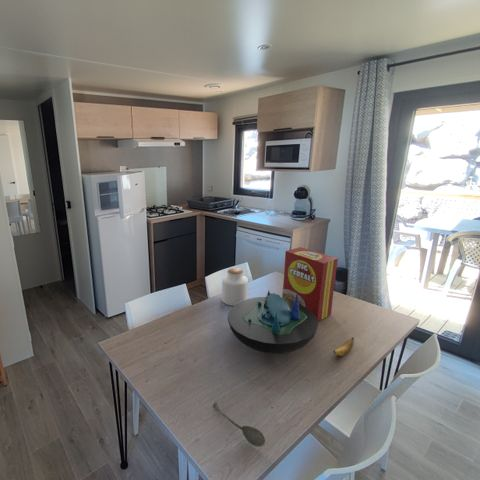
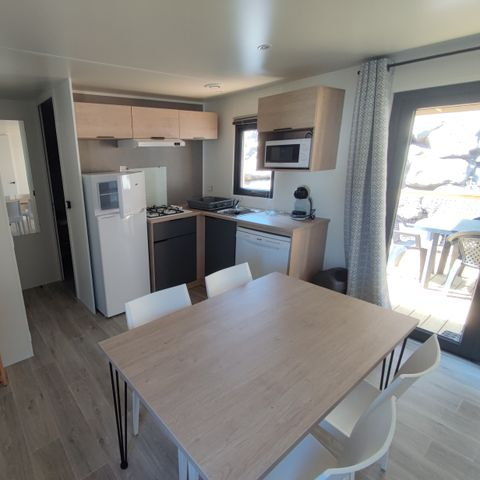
- soupspoon [212,402,266,448]
- jar [221,267,249,306]
- cereal box [281,246,339,323]
- decorative bowl [227,290,319,355]
- banana [332,337,355,357]
